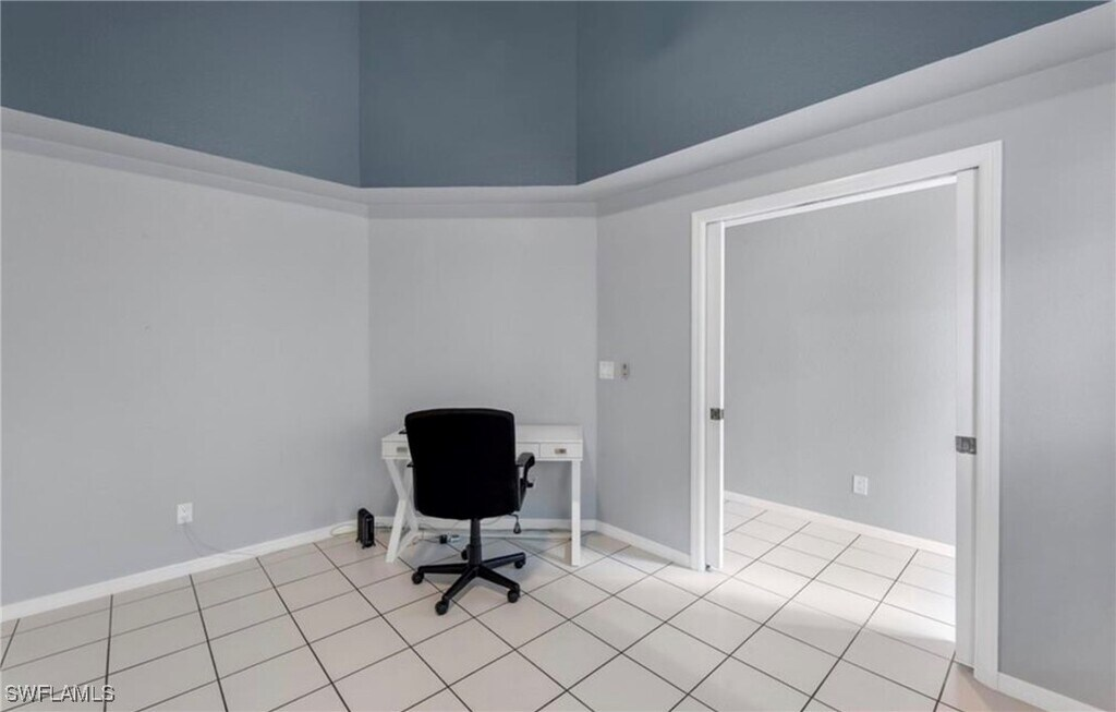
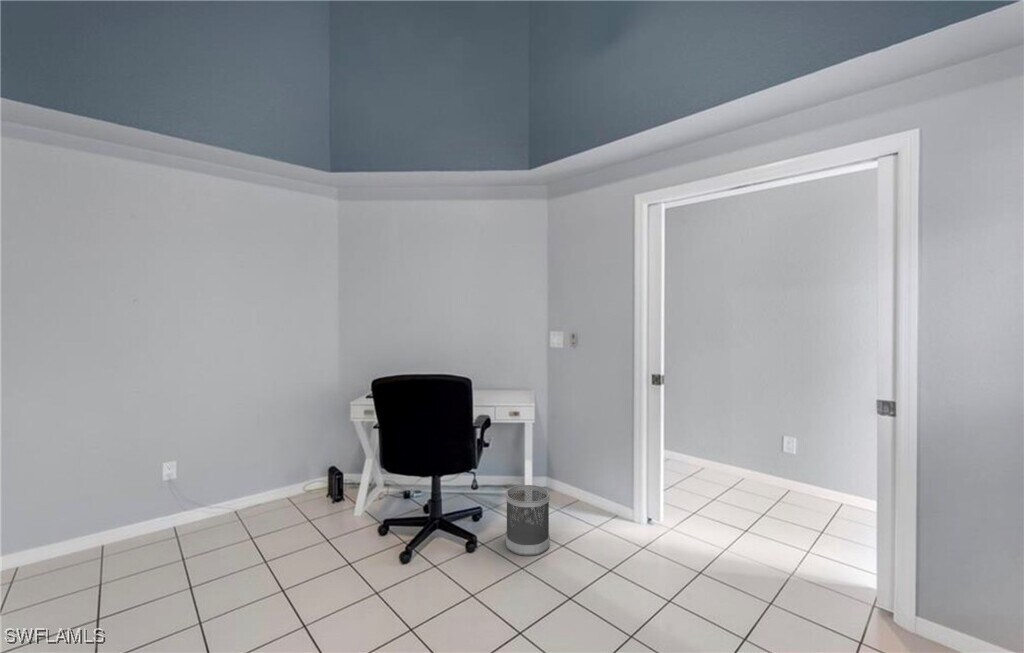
+ wastebasket [505,484,551,557]
